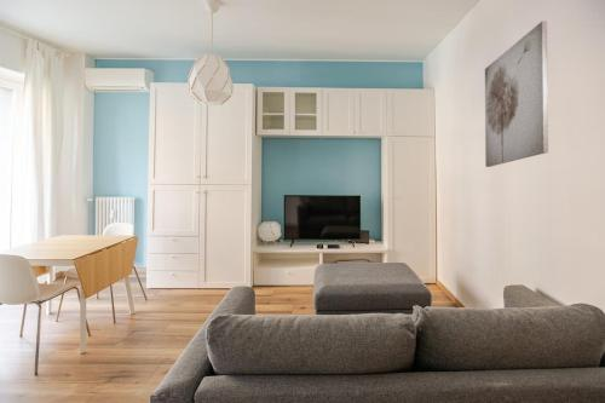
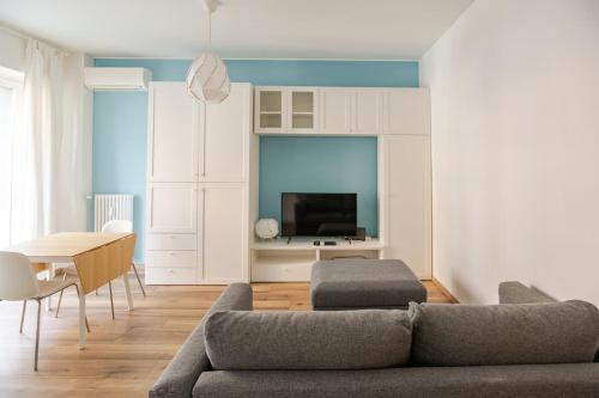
- wall art [484,19,549,168]
